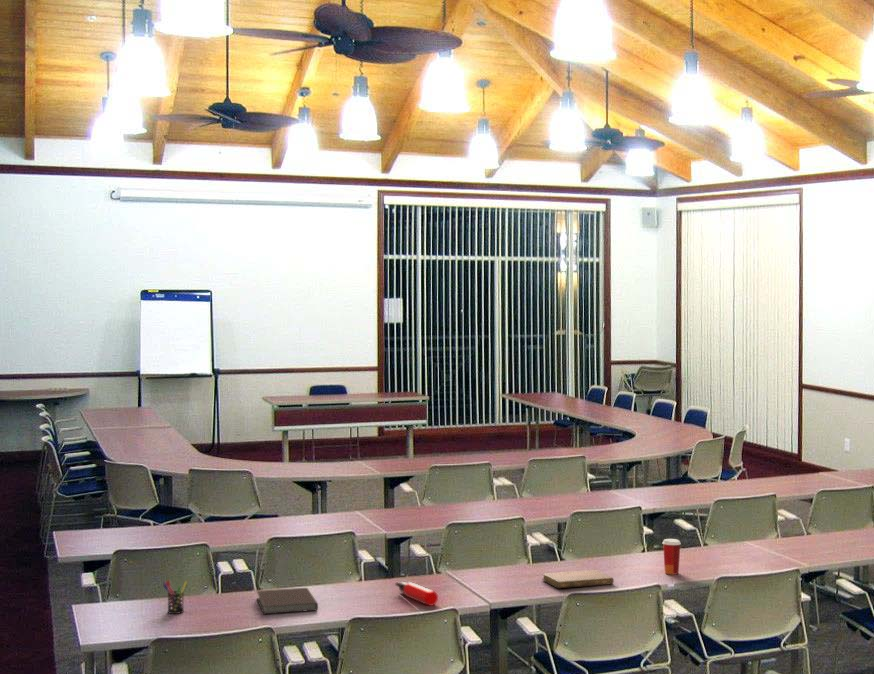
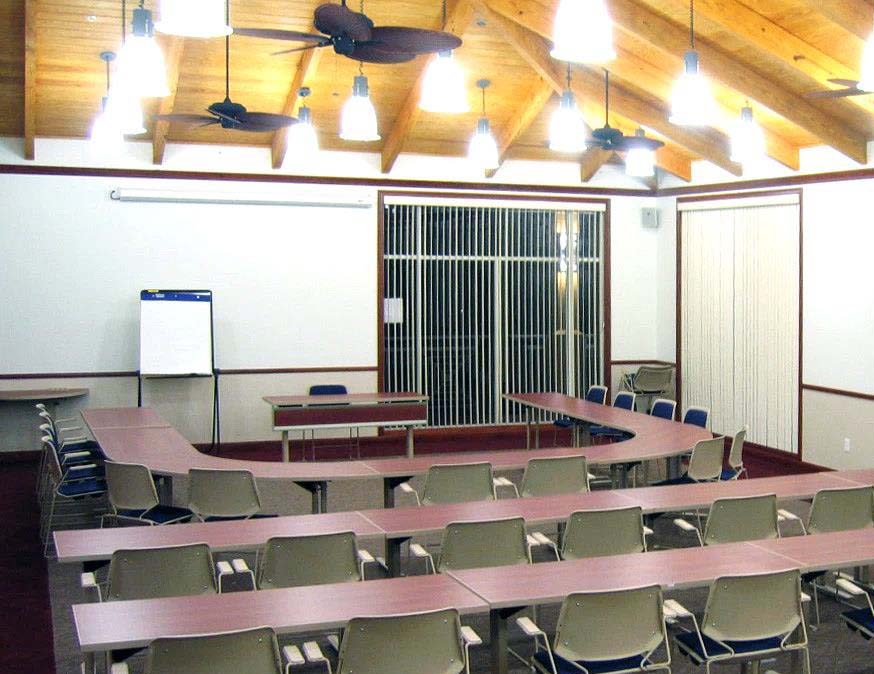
- notebook [541,569,615,589]
- pen holder [162,579,188,615]
- water bottle [394,581,439,607]
- paper cup [661,538,682,576]
- notebook [255,587,319,615]
